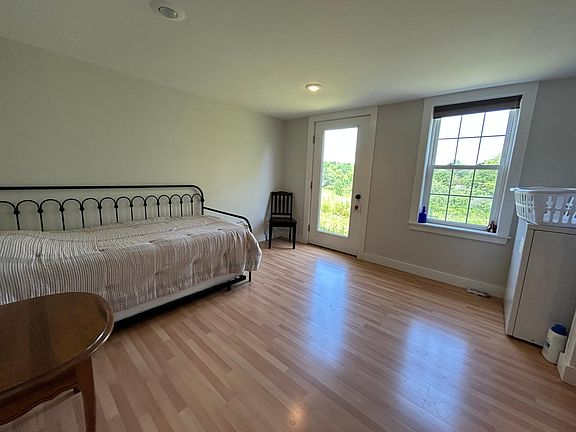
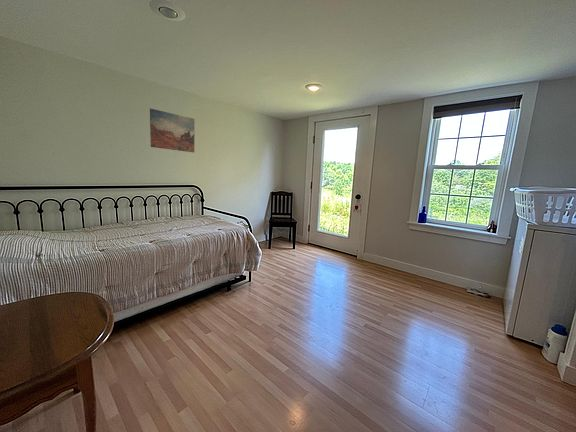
+ wall art [149,107,195,153]
